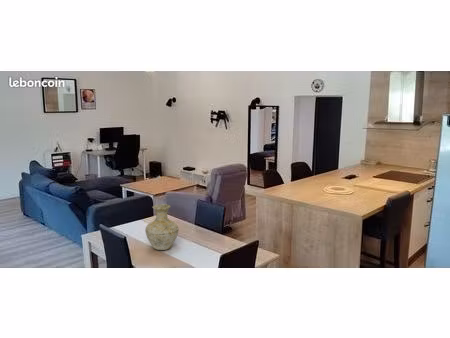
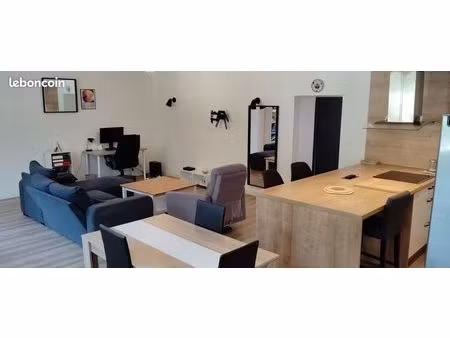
- vase [144,203,179,251]
